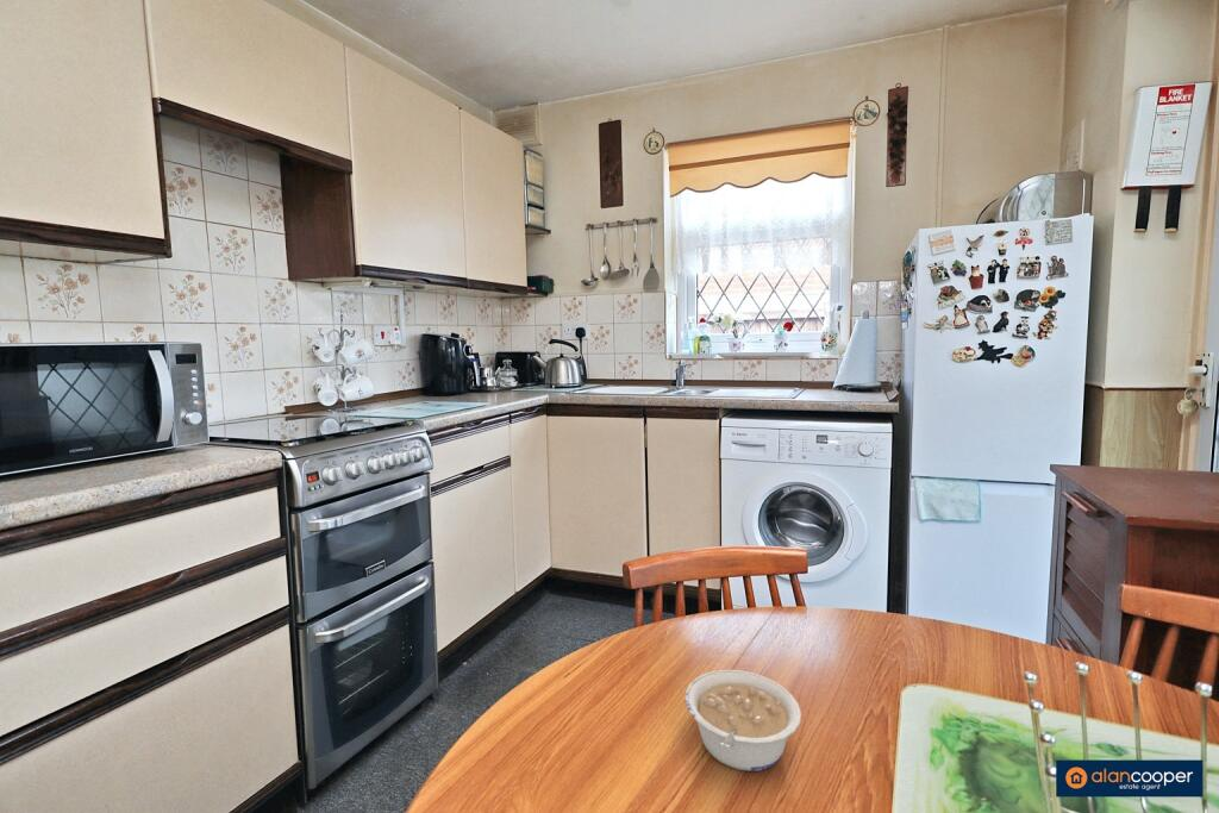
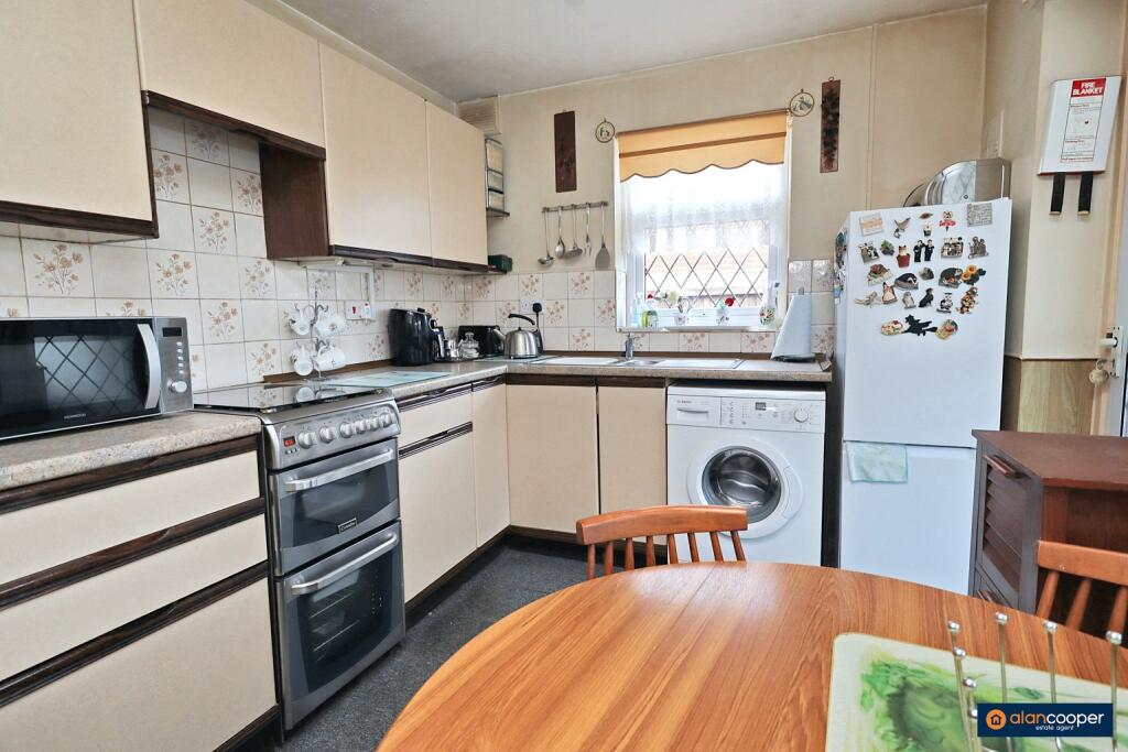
- legume [684,669,802,773]
